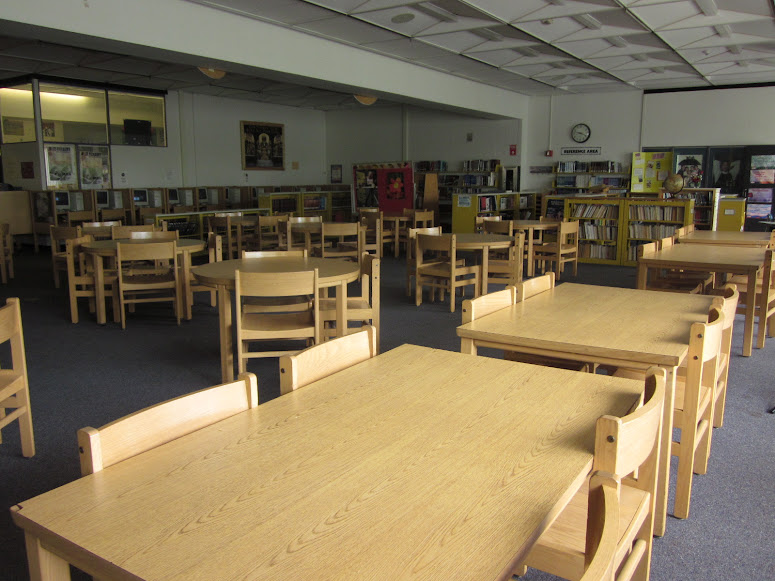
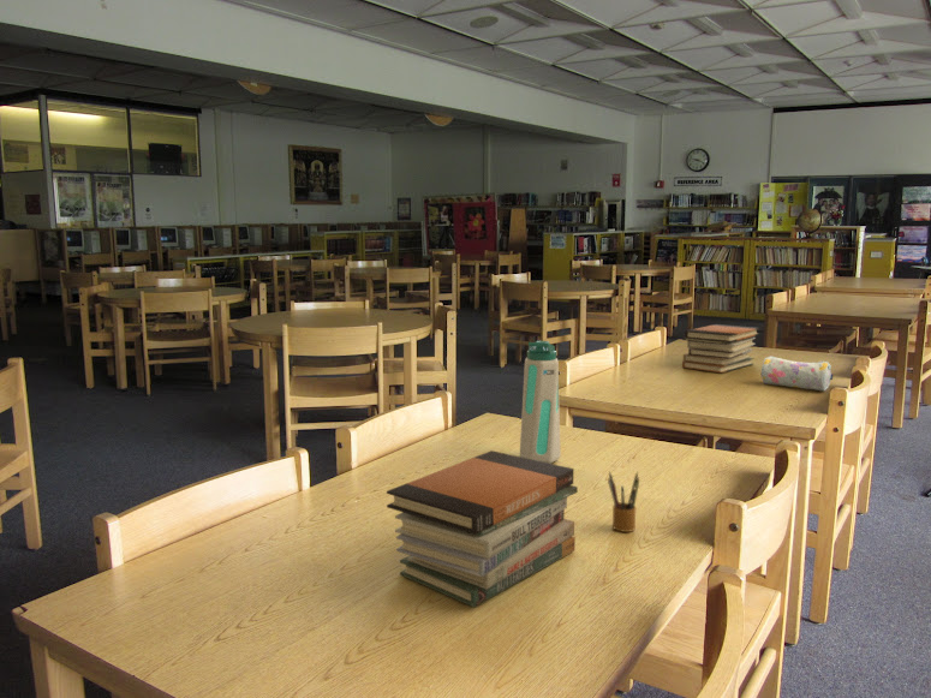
+ pencil box [607,471,640,533]
+ water bottle [519,340,562,464]
+ book stack [681,323,760,374]
+ pencil case [760,354,834,392]
+ book stack [386,449,579,608]
